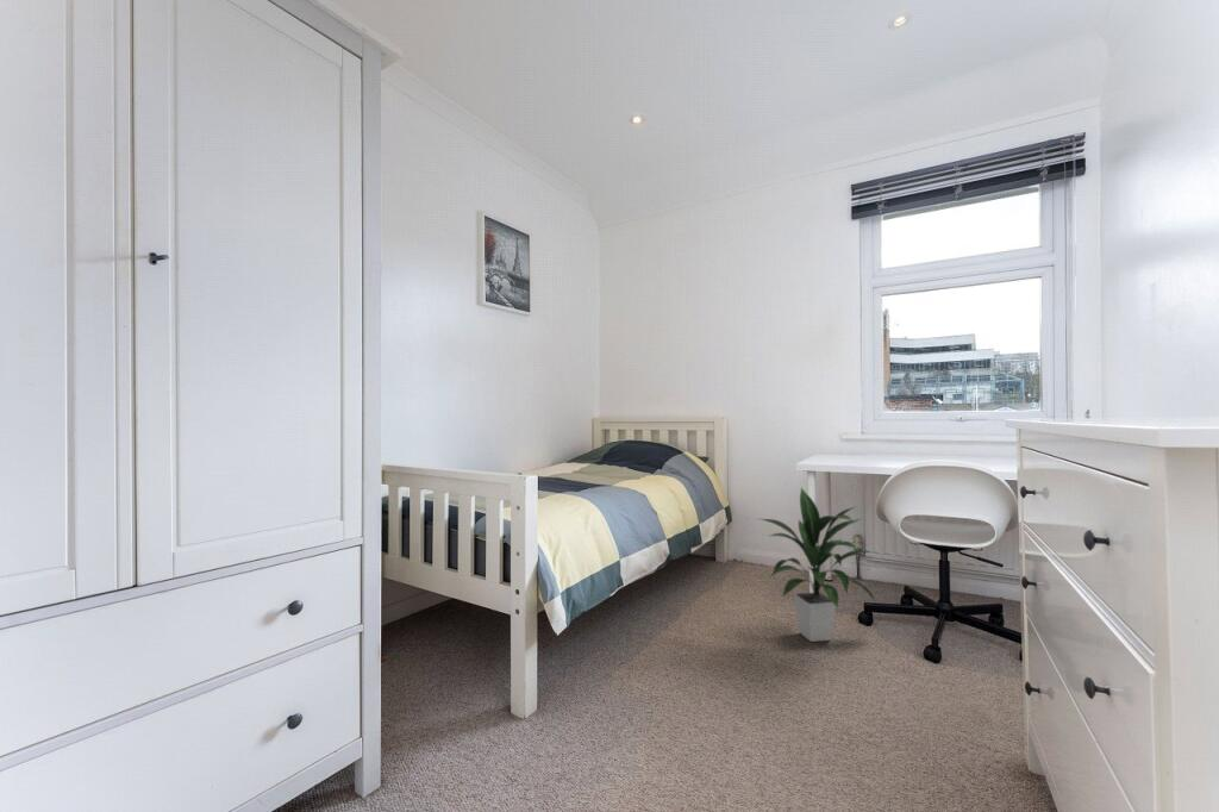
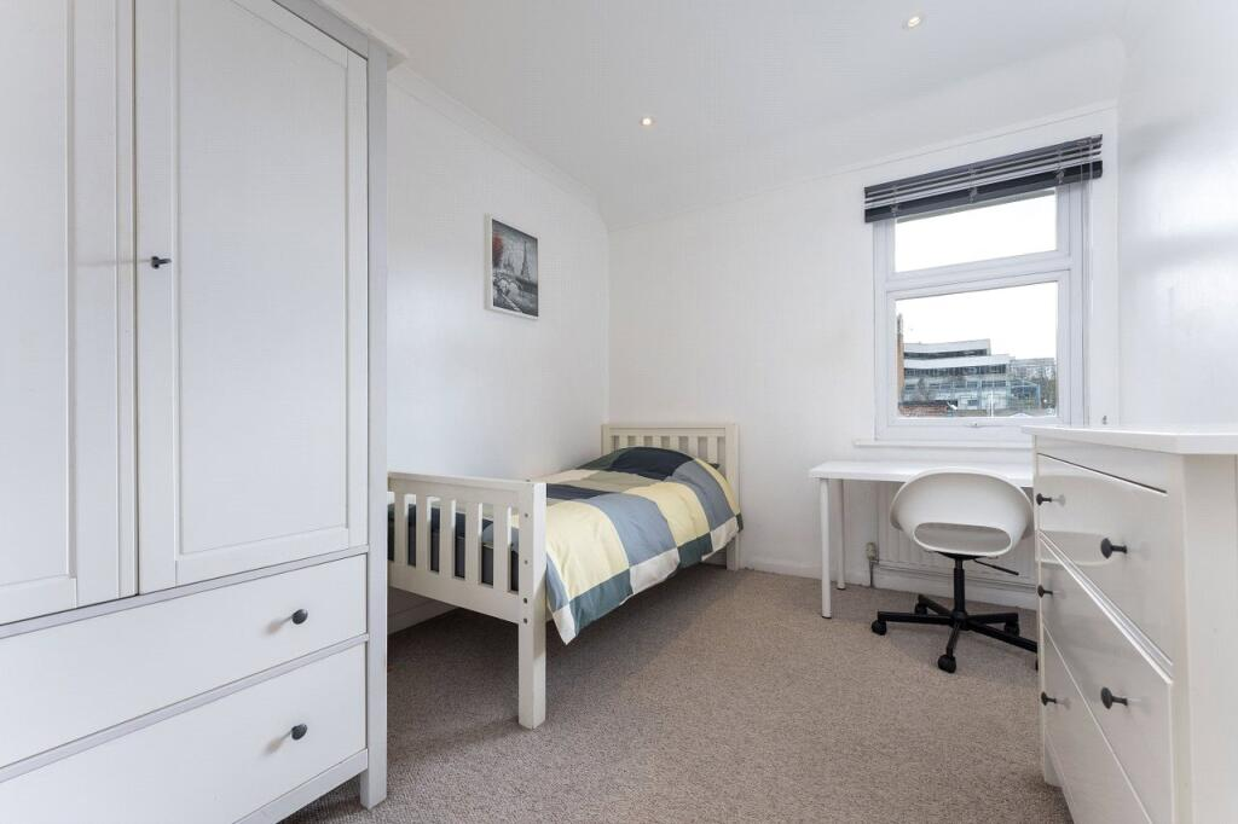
- indoor plant [754,486,877,643]
